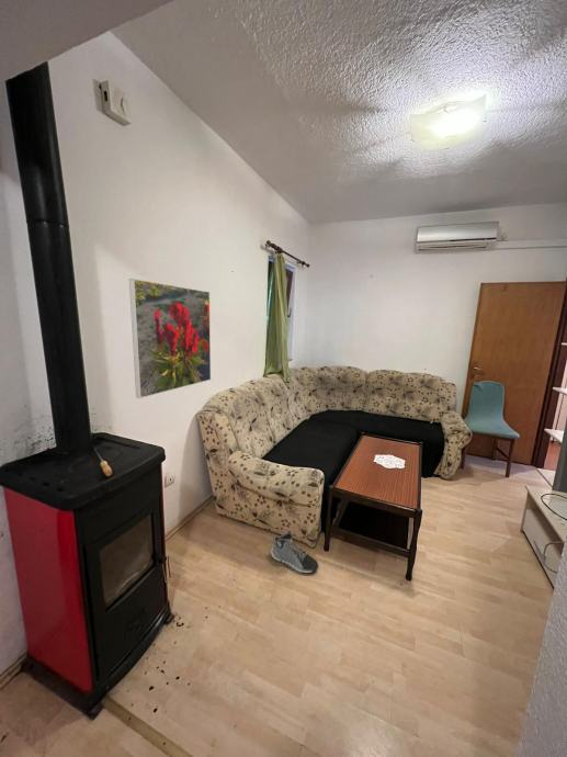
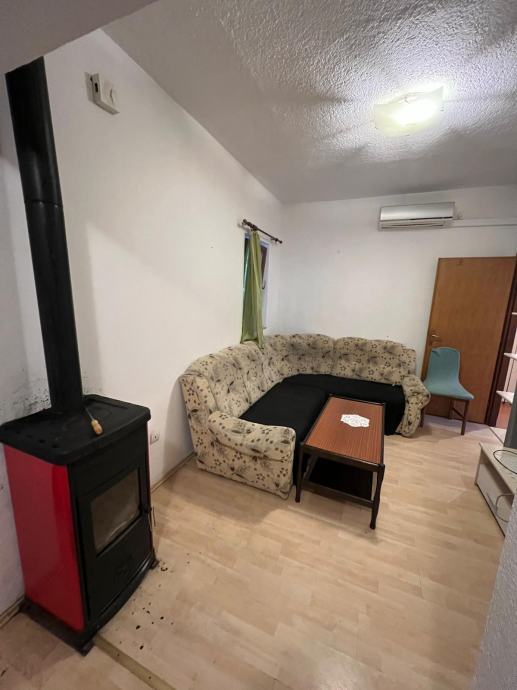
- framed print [128,278,212,399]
- sneaker [270,532,319,575]
